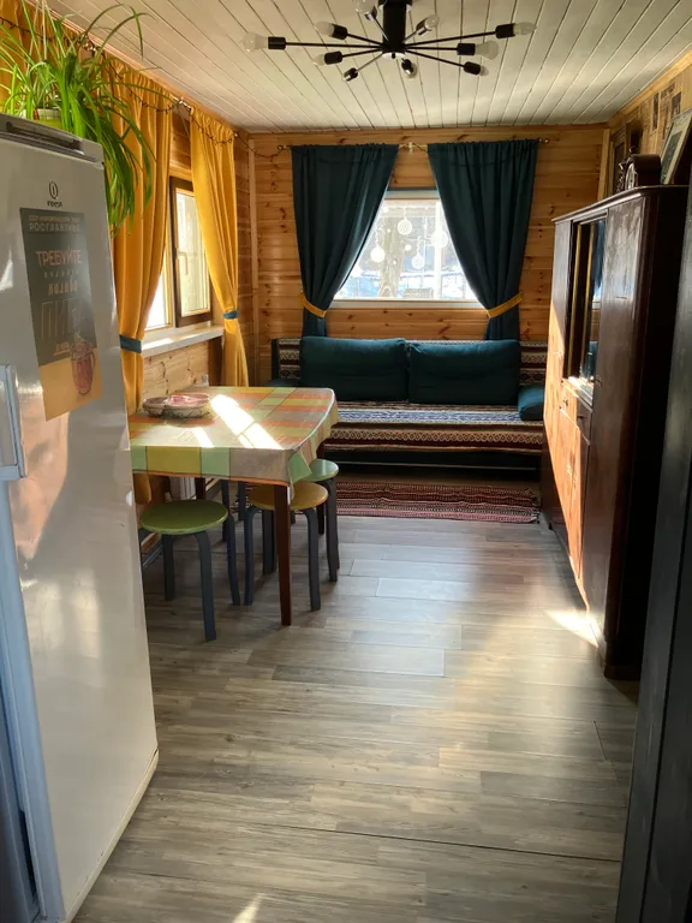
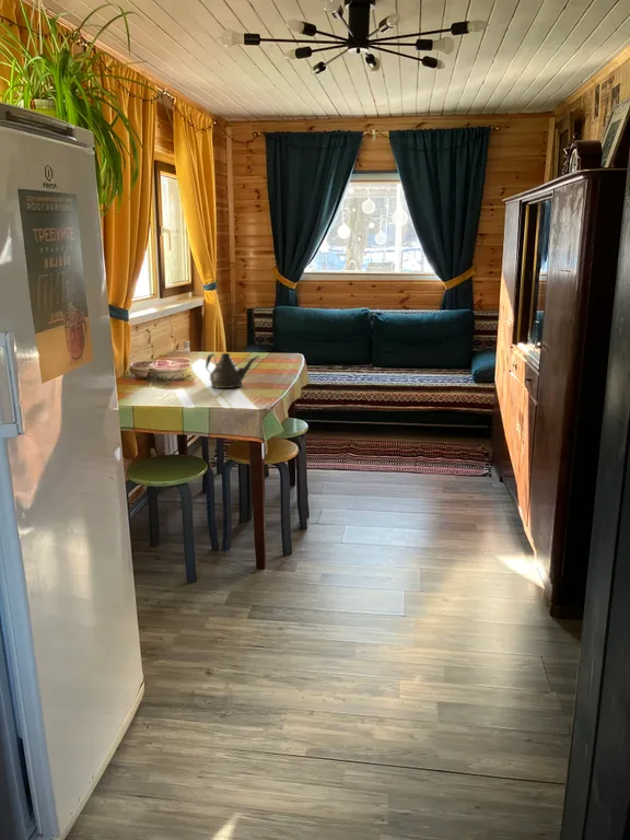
+ teapot [205,352,260,389]
